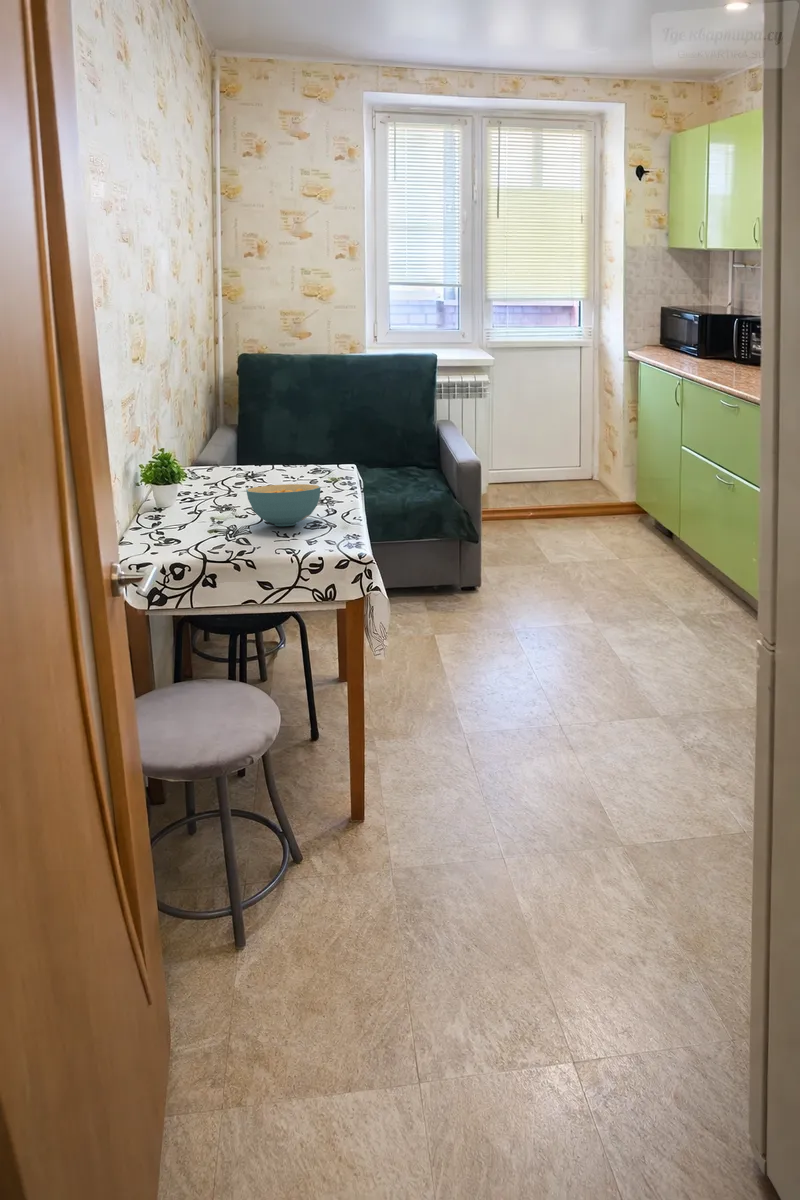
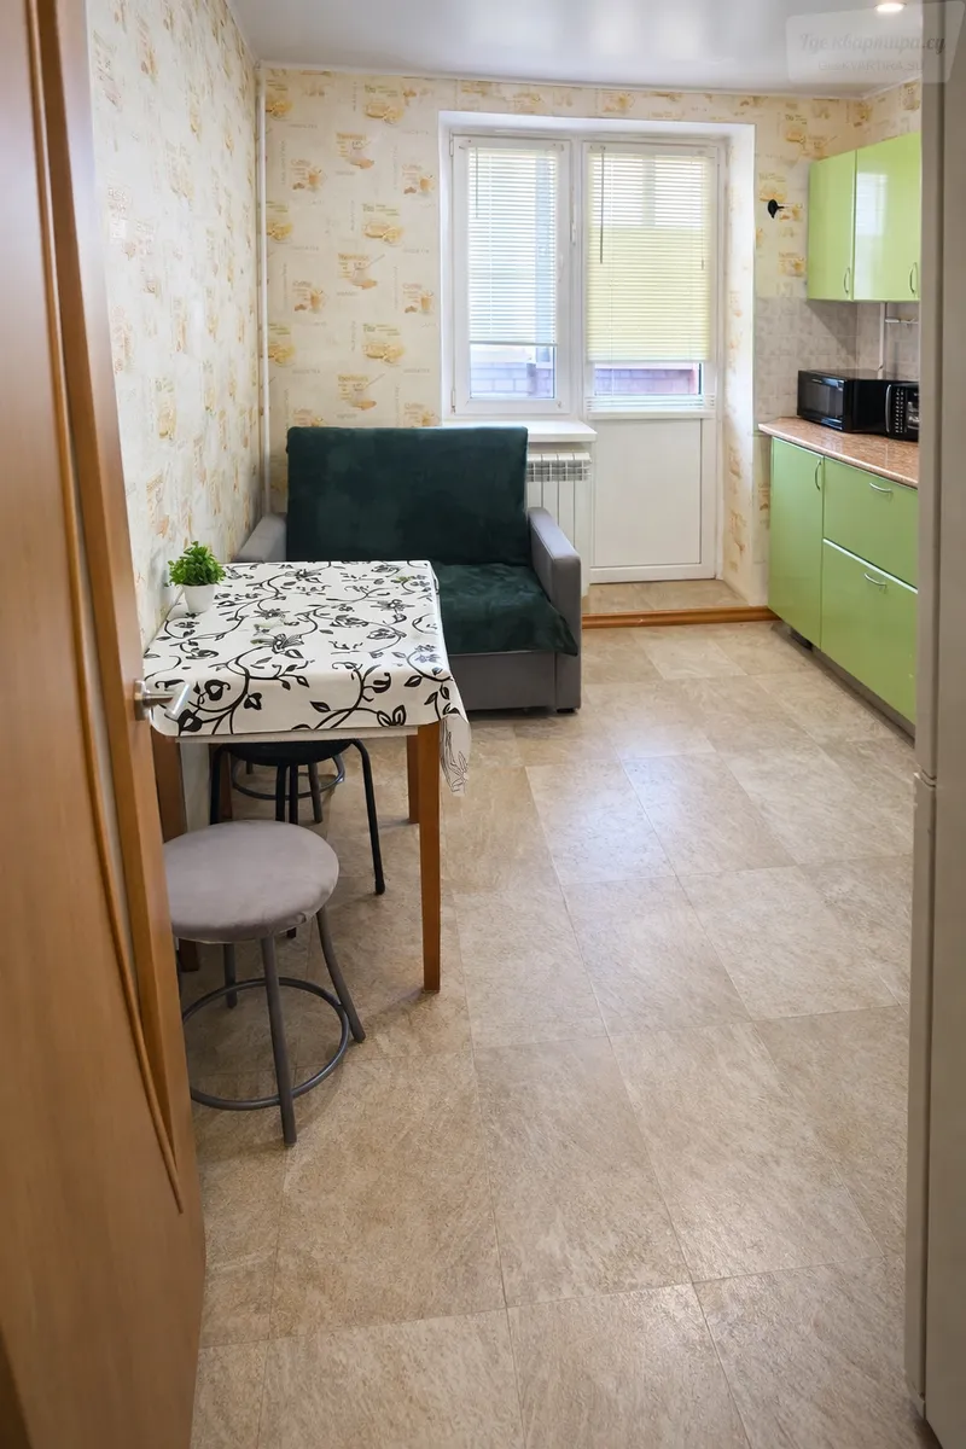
- cereal bowl [245,483,322,527]
